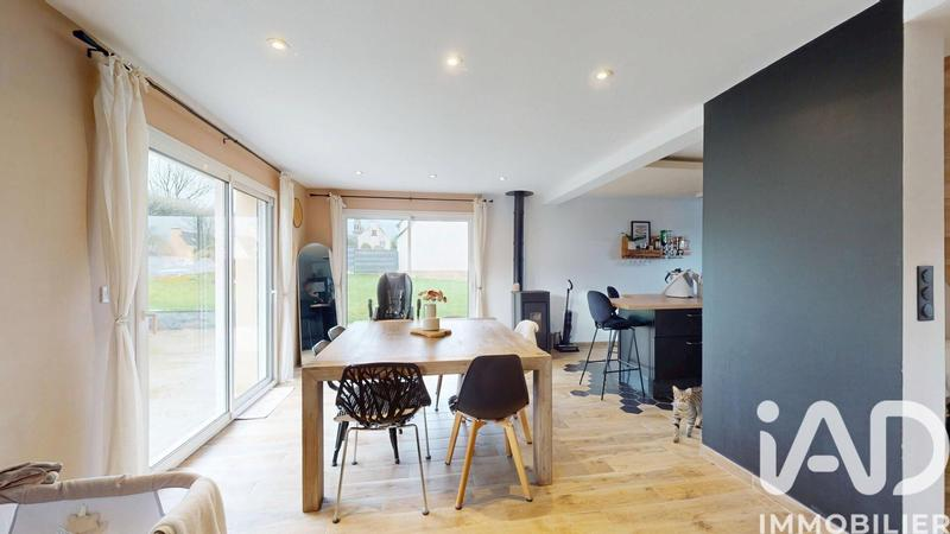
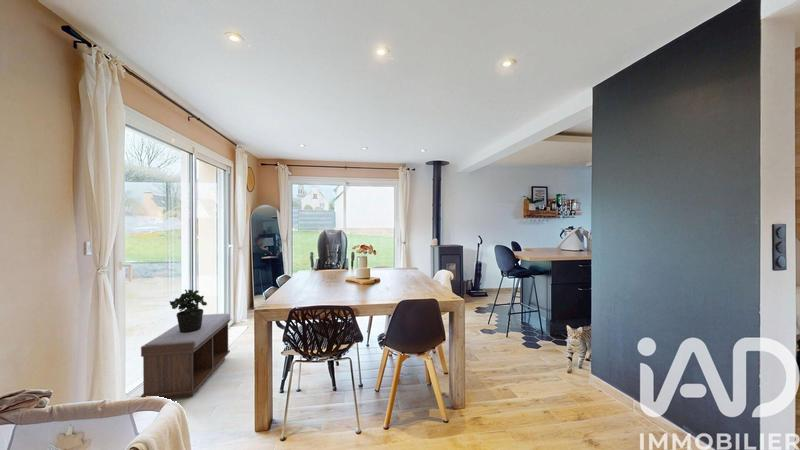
+ potted plant [169,289,208,333]
+ bench [140,313,231,400]
